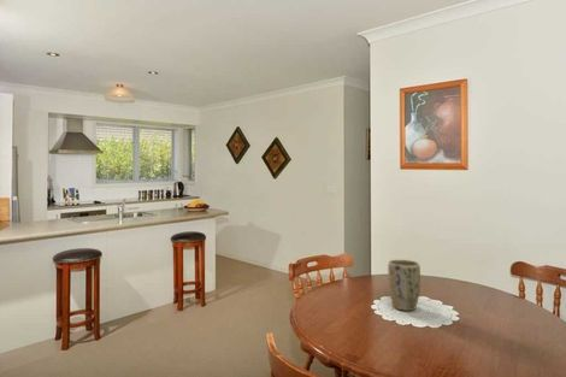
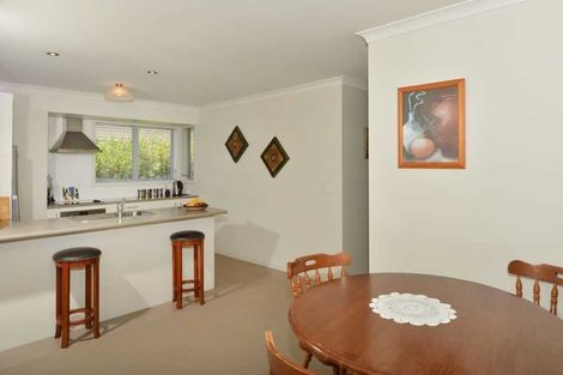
- plant pot [387,259,421,312]
